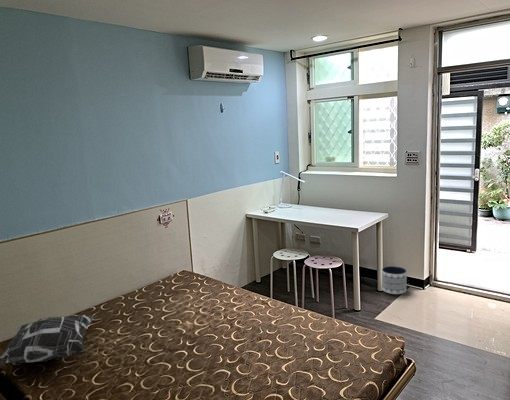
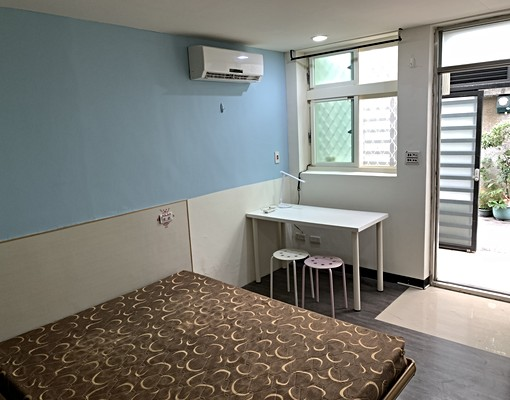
- planter [381,265,408,295]
- decorative pillow [0,314,96,368]
